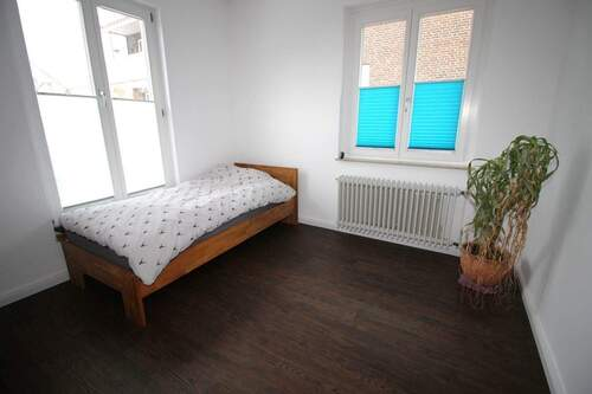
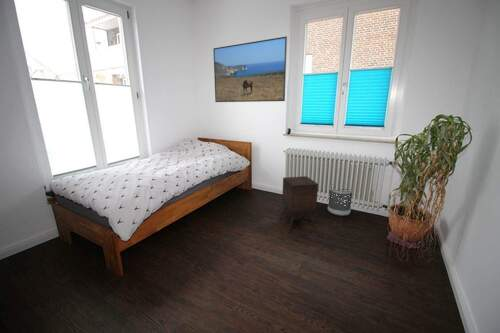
+ side table [278,175,319,233]
+ wastebasket [327,184,354,217]
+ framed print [212,35,288,103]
